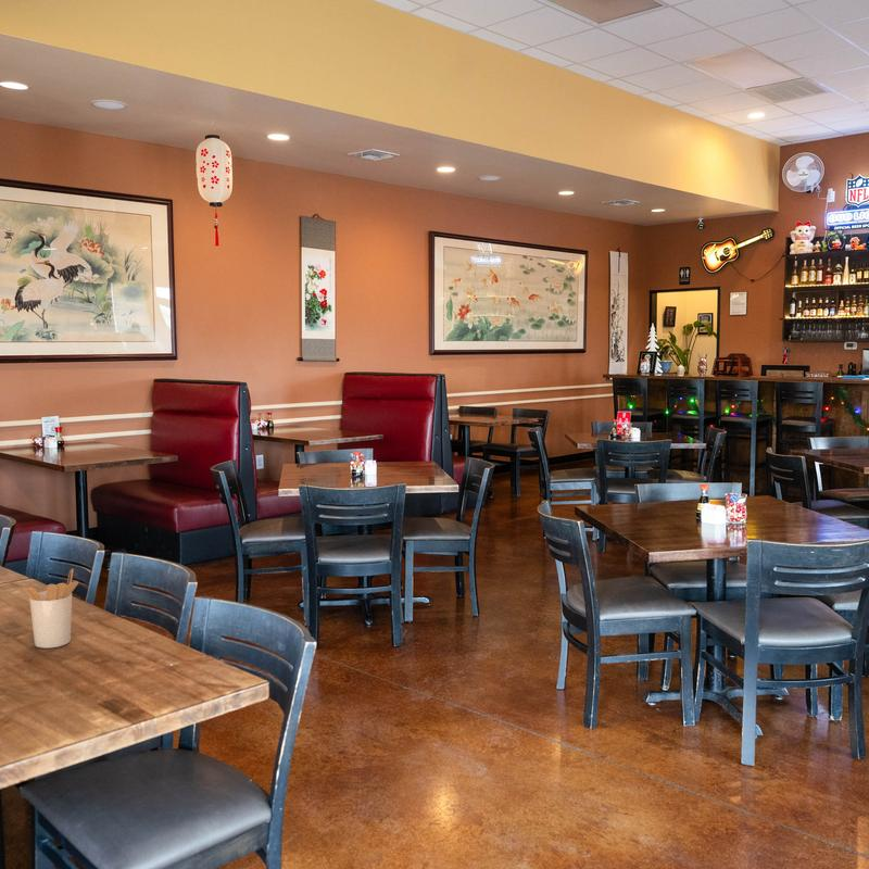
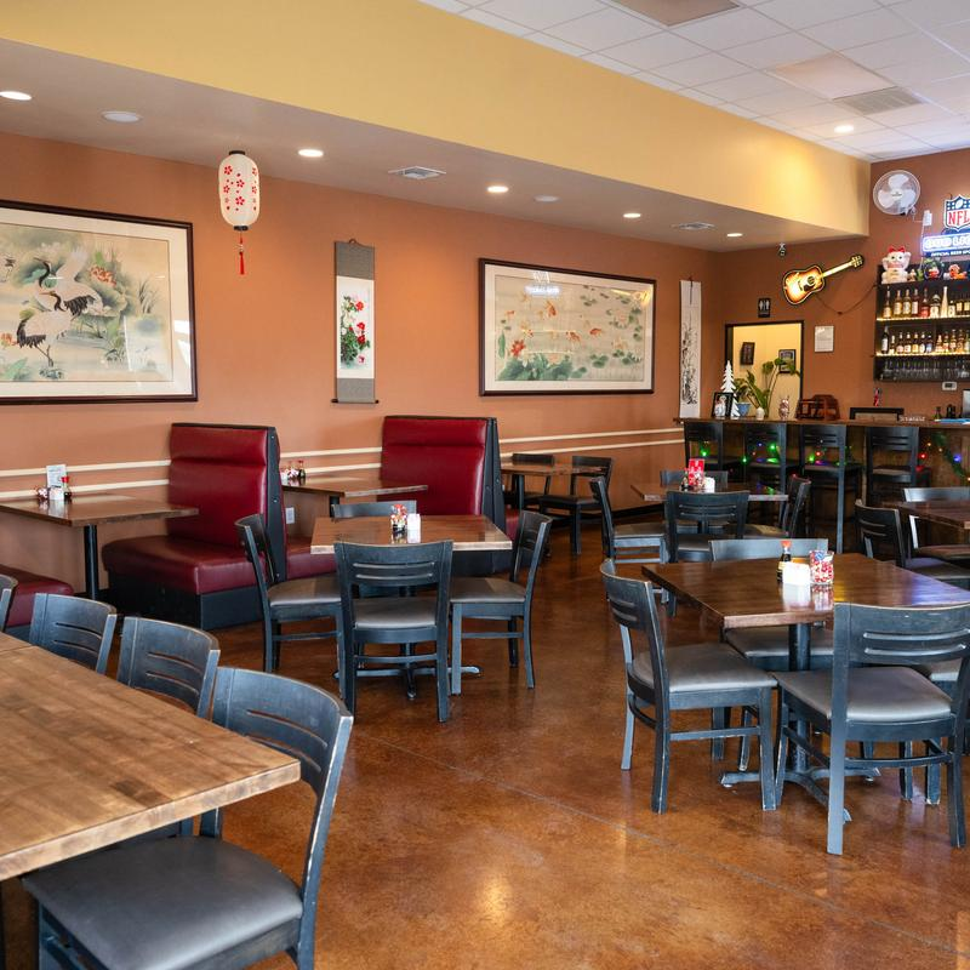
- utensil holder [22,568,79,650]
